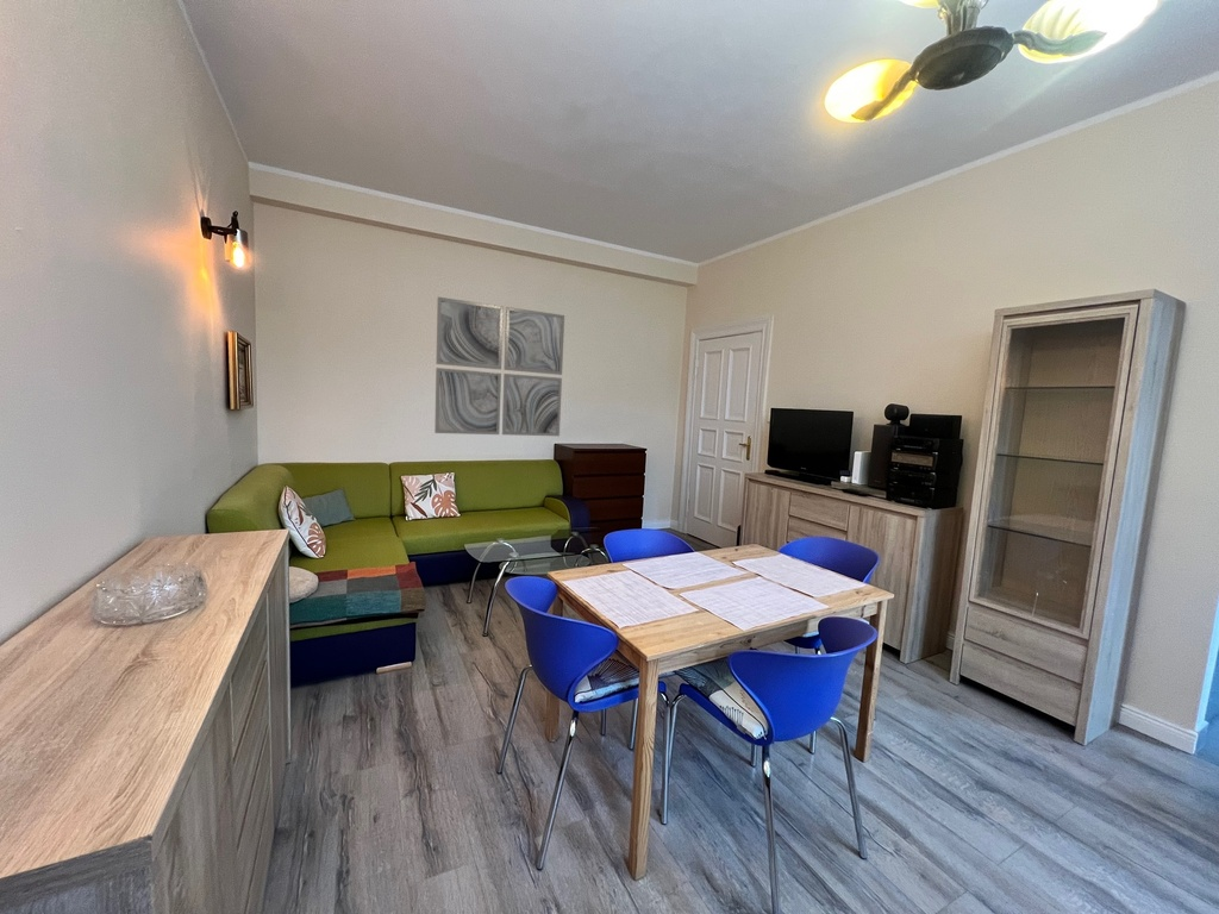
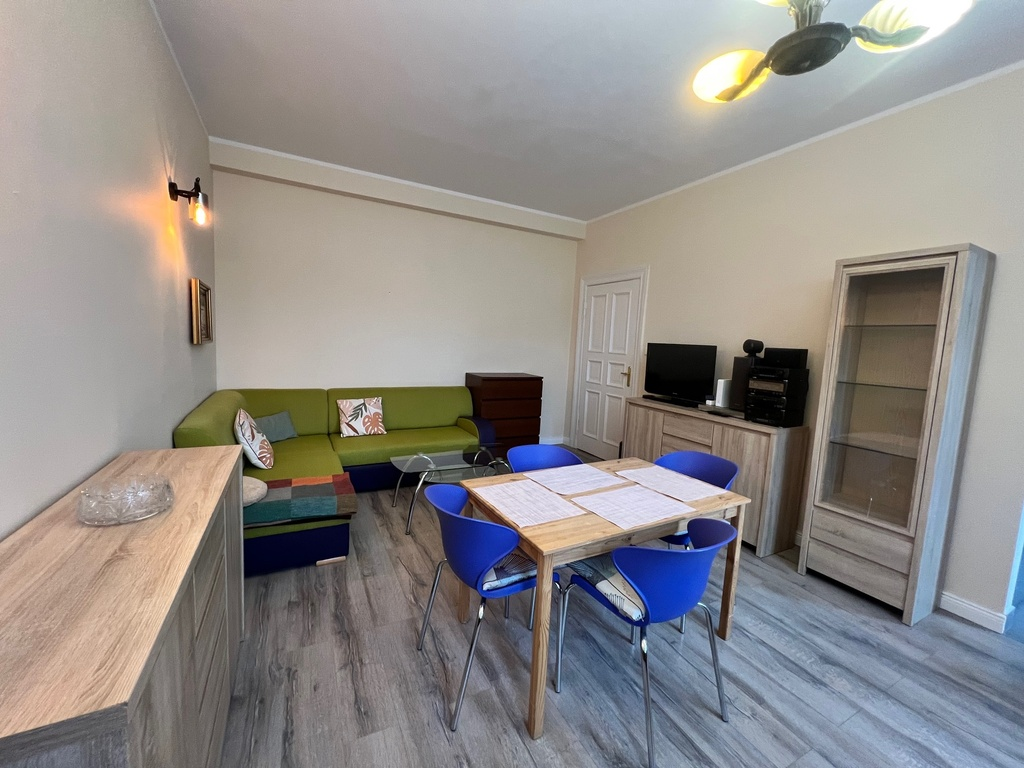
- wall art [433,296,565,437]
